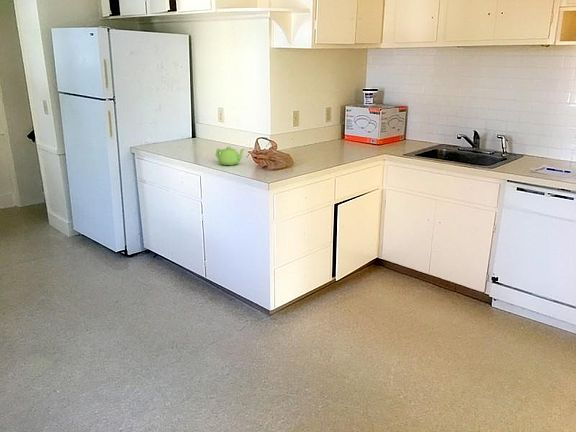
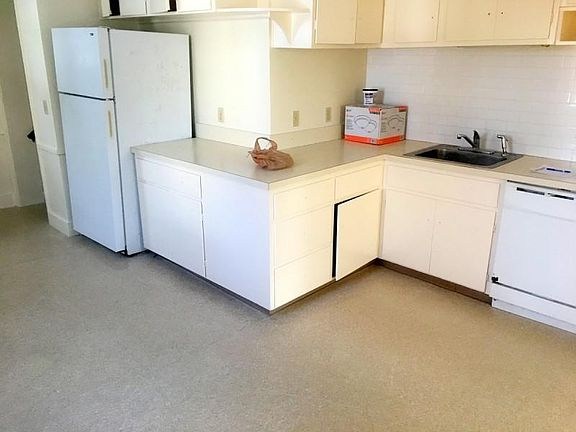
- teapot [214,146,245,167]
